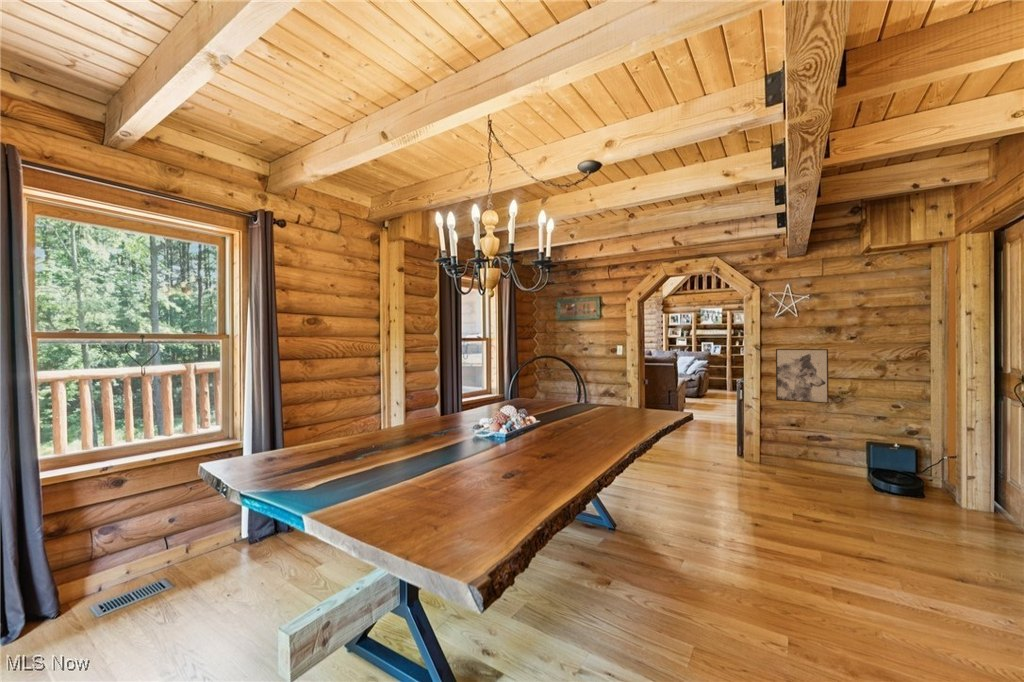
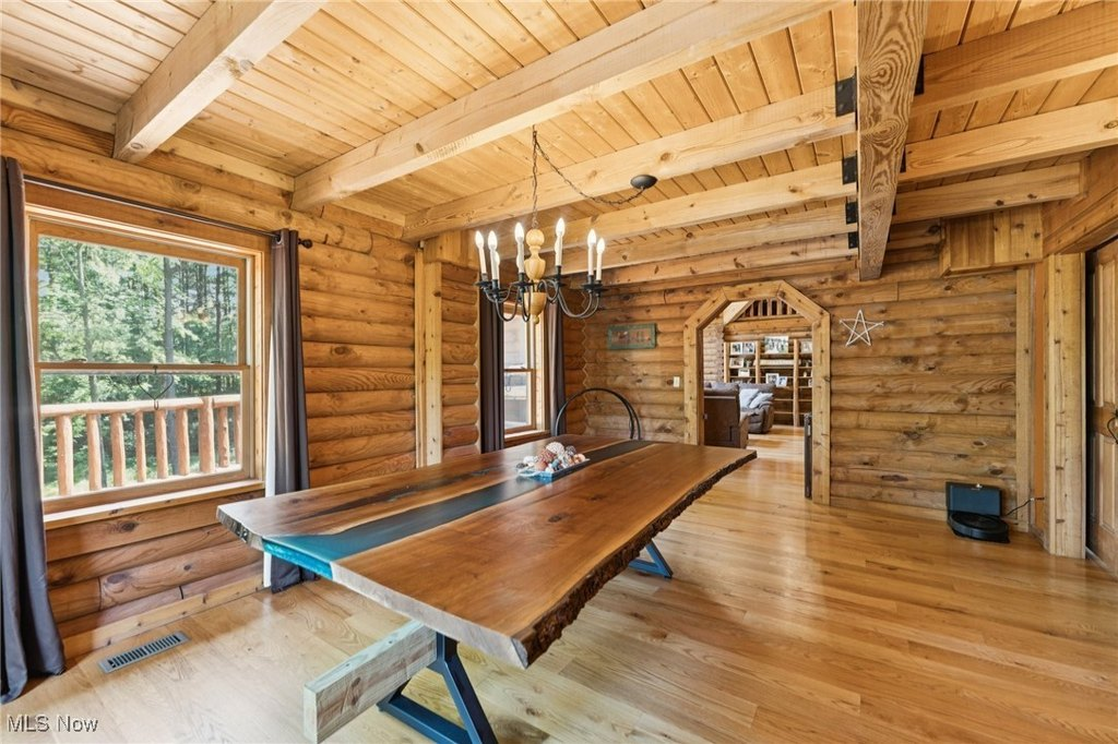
- wall art [775,348,830,404]
